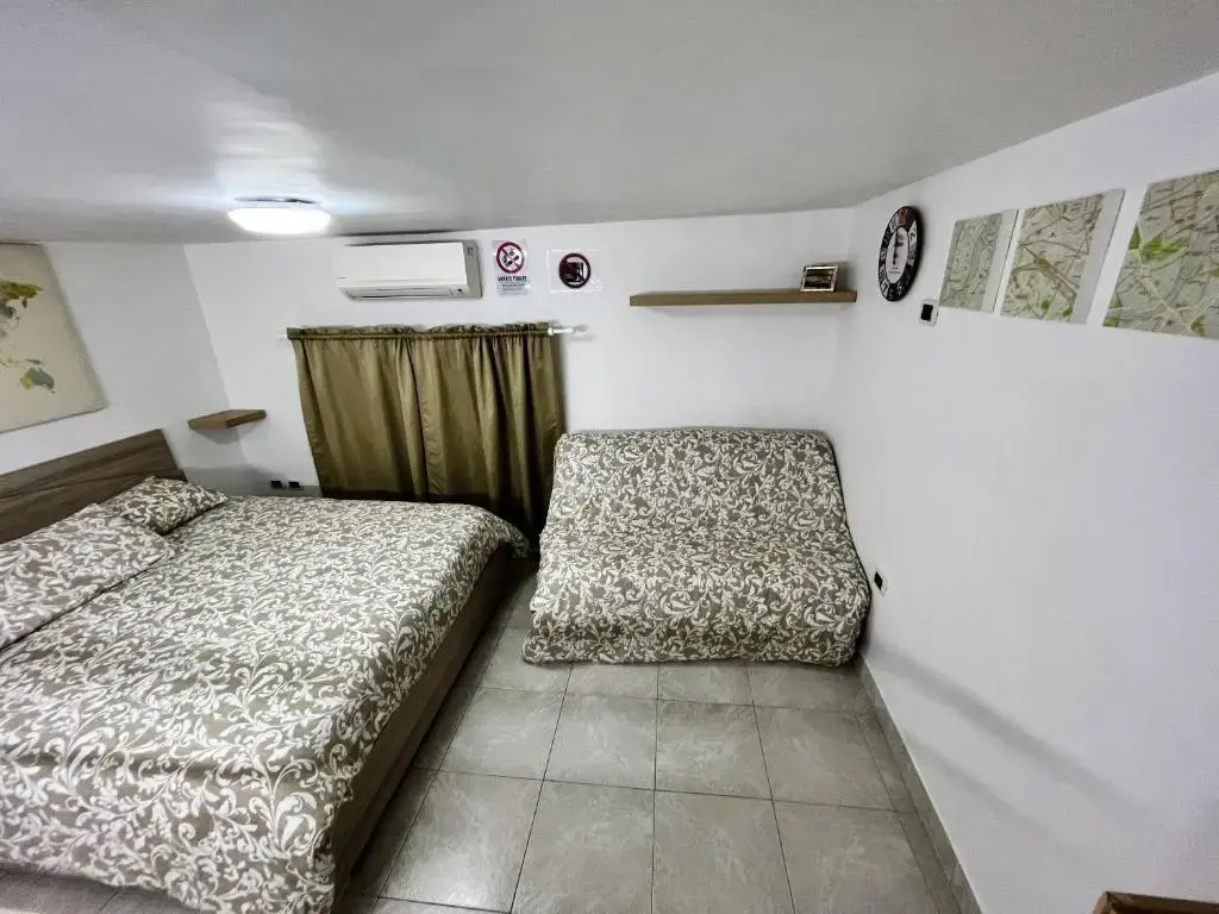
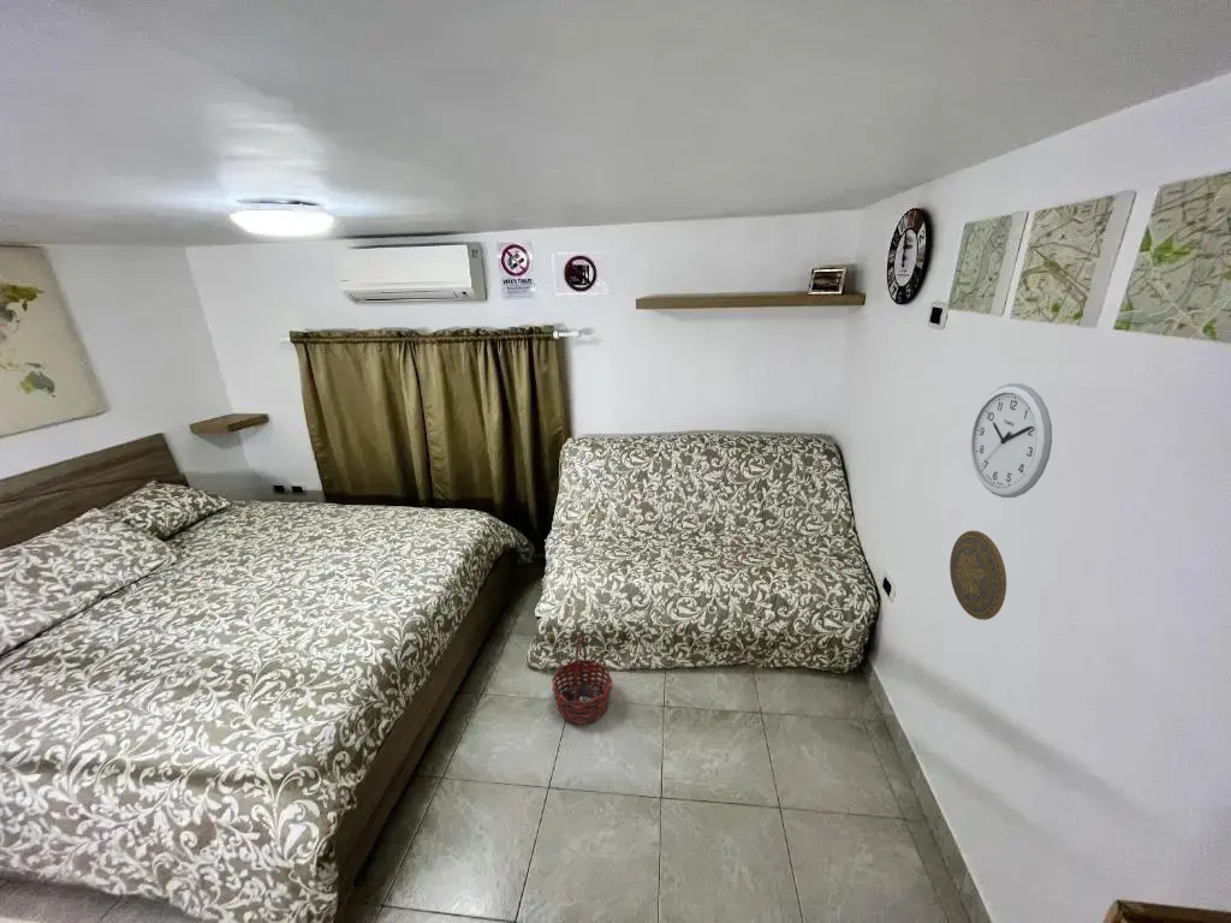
+ wall clock [969,382,1053,499]
+ decorative plate [948,530,1007,621]
+ basket [551,631,614,726]
